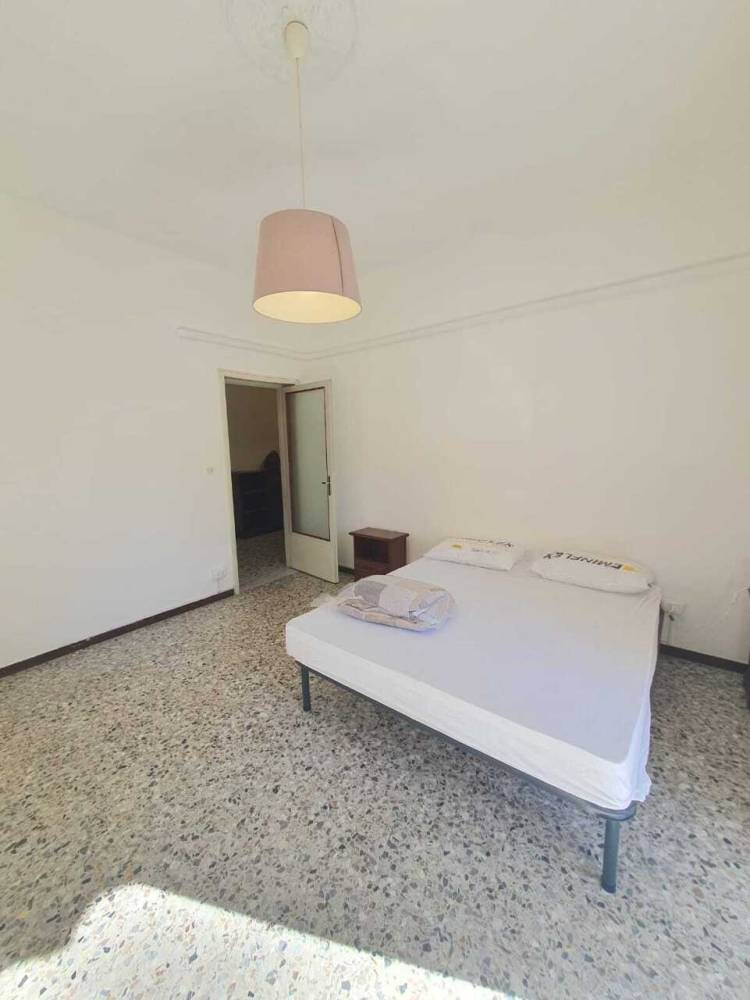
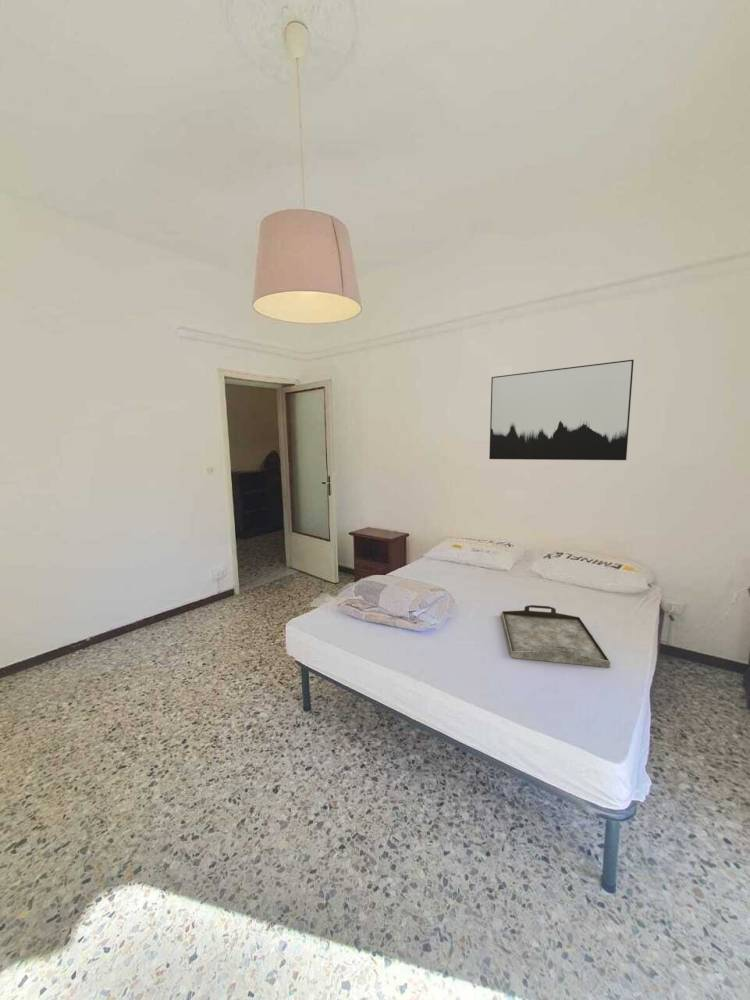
+ wall art [488,359,635,461]
+ serving tray [501,604,611,668]
